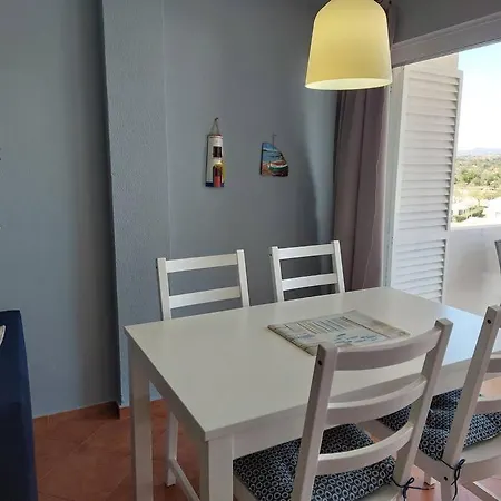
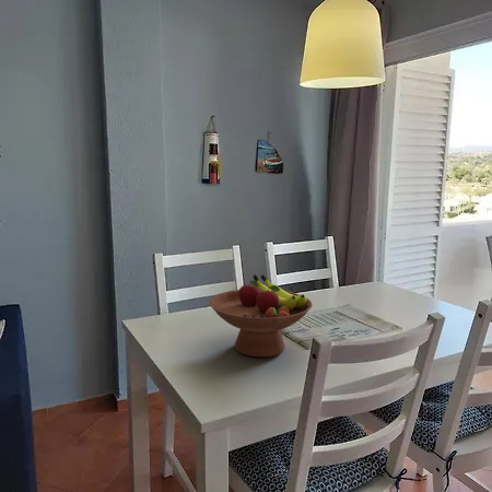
+ fruit bowl [209,273,314,359]
